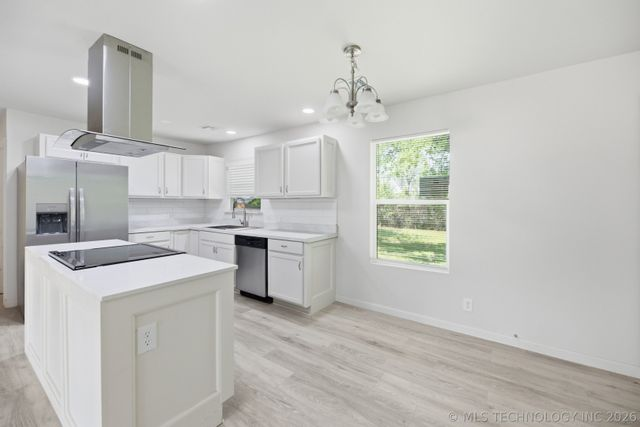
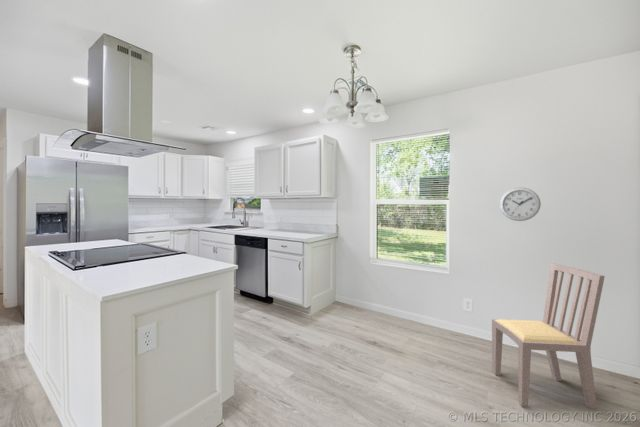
+ dining chair [491,262,606,410]
+ wall clock [499,186,542,222]
